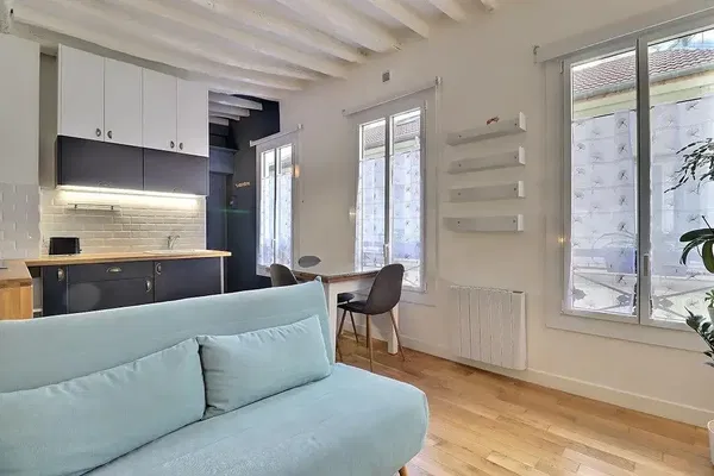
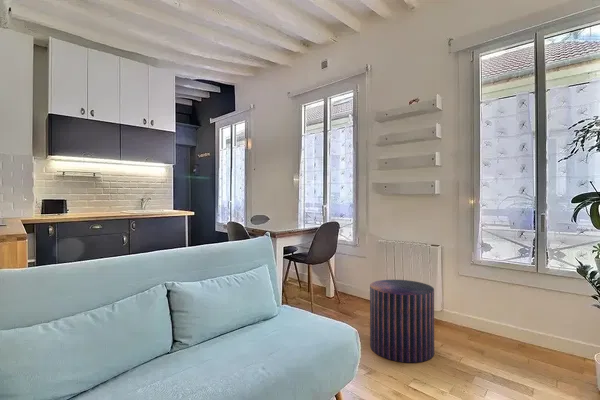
+ pouf [369,279,435,364]
